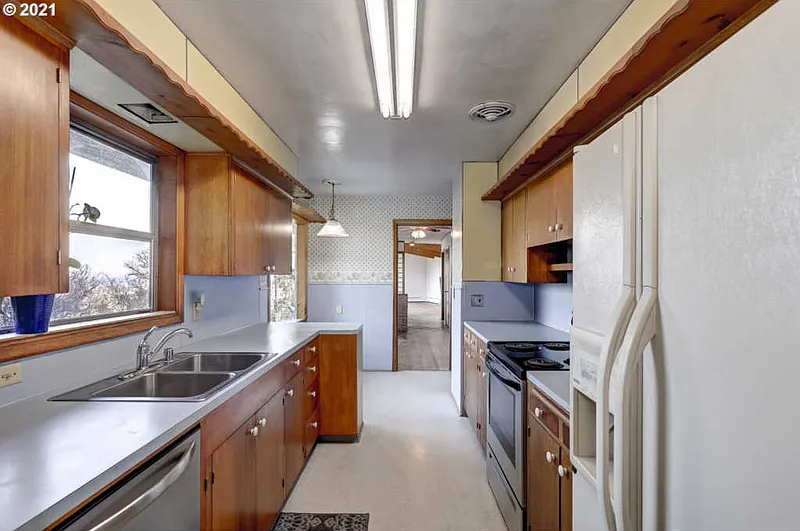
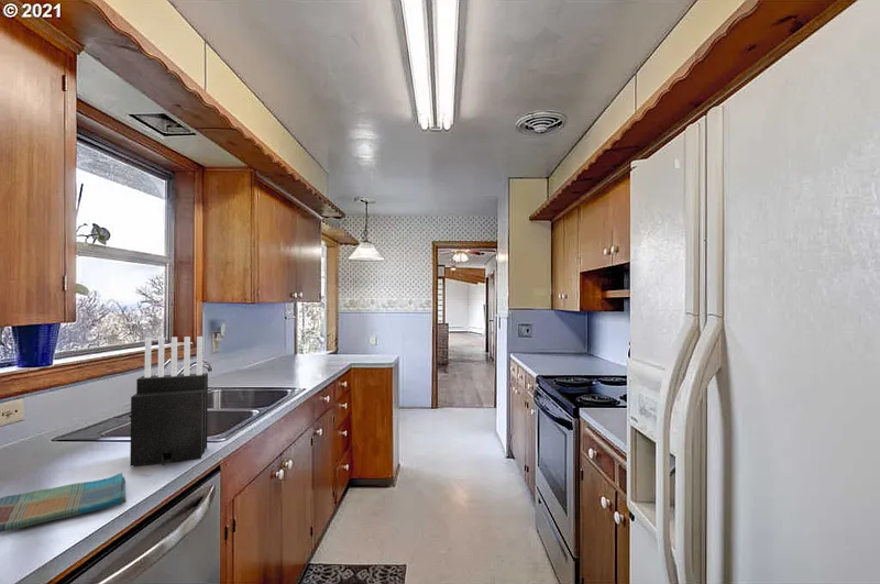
+ knife block [129,335,209,467]
+ dish towel [0,472,128,533]
